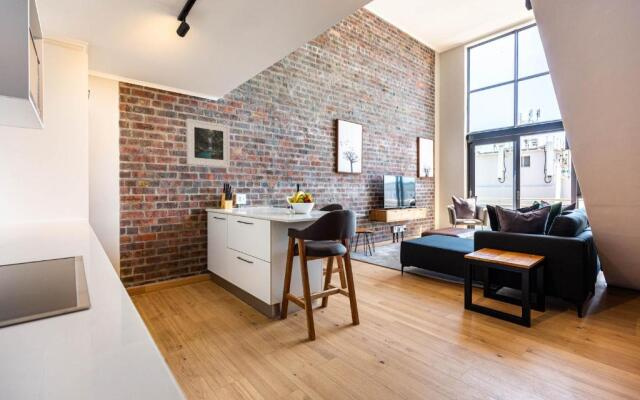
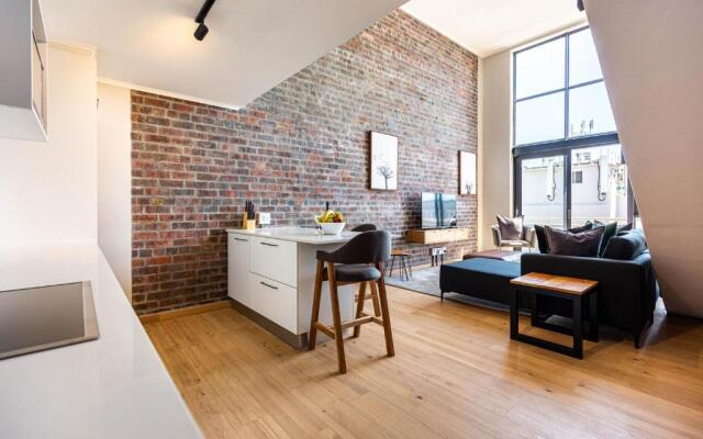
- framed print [186,118,231,168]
